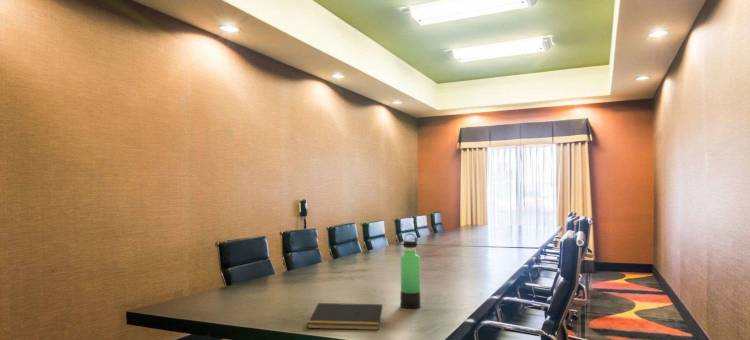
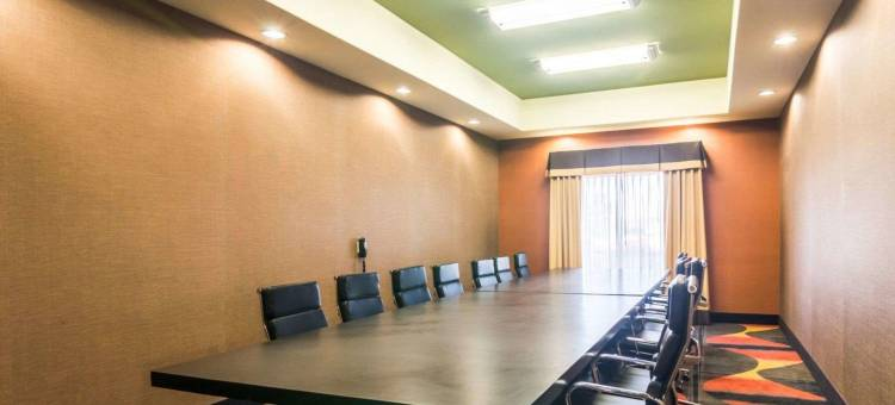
- notepad [306,302,383,331]
- thermos bottle [400,232,421,309]
